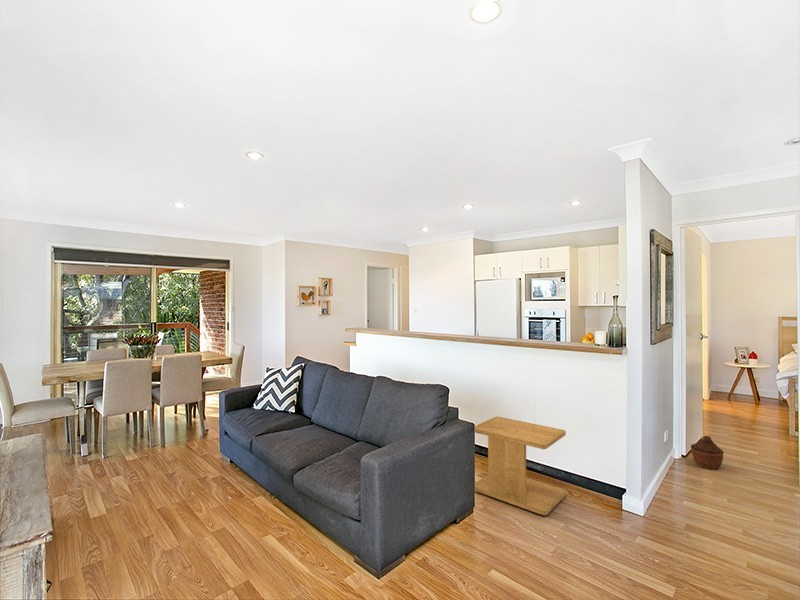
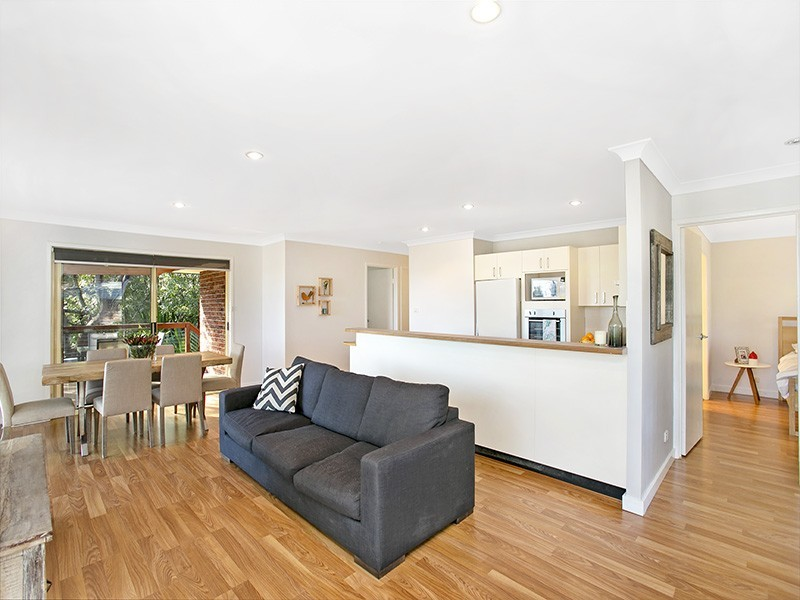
- woven basket [690,435,724,470]
- side table [474,416,567,516]
